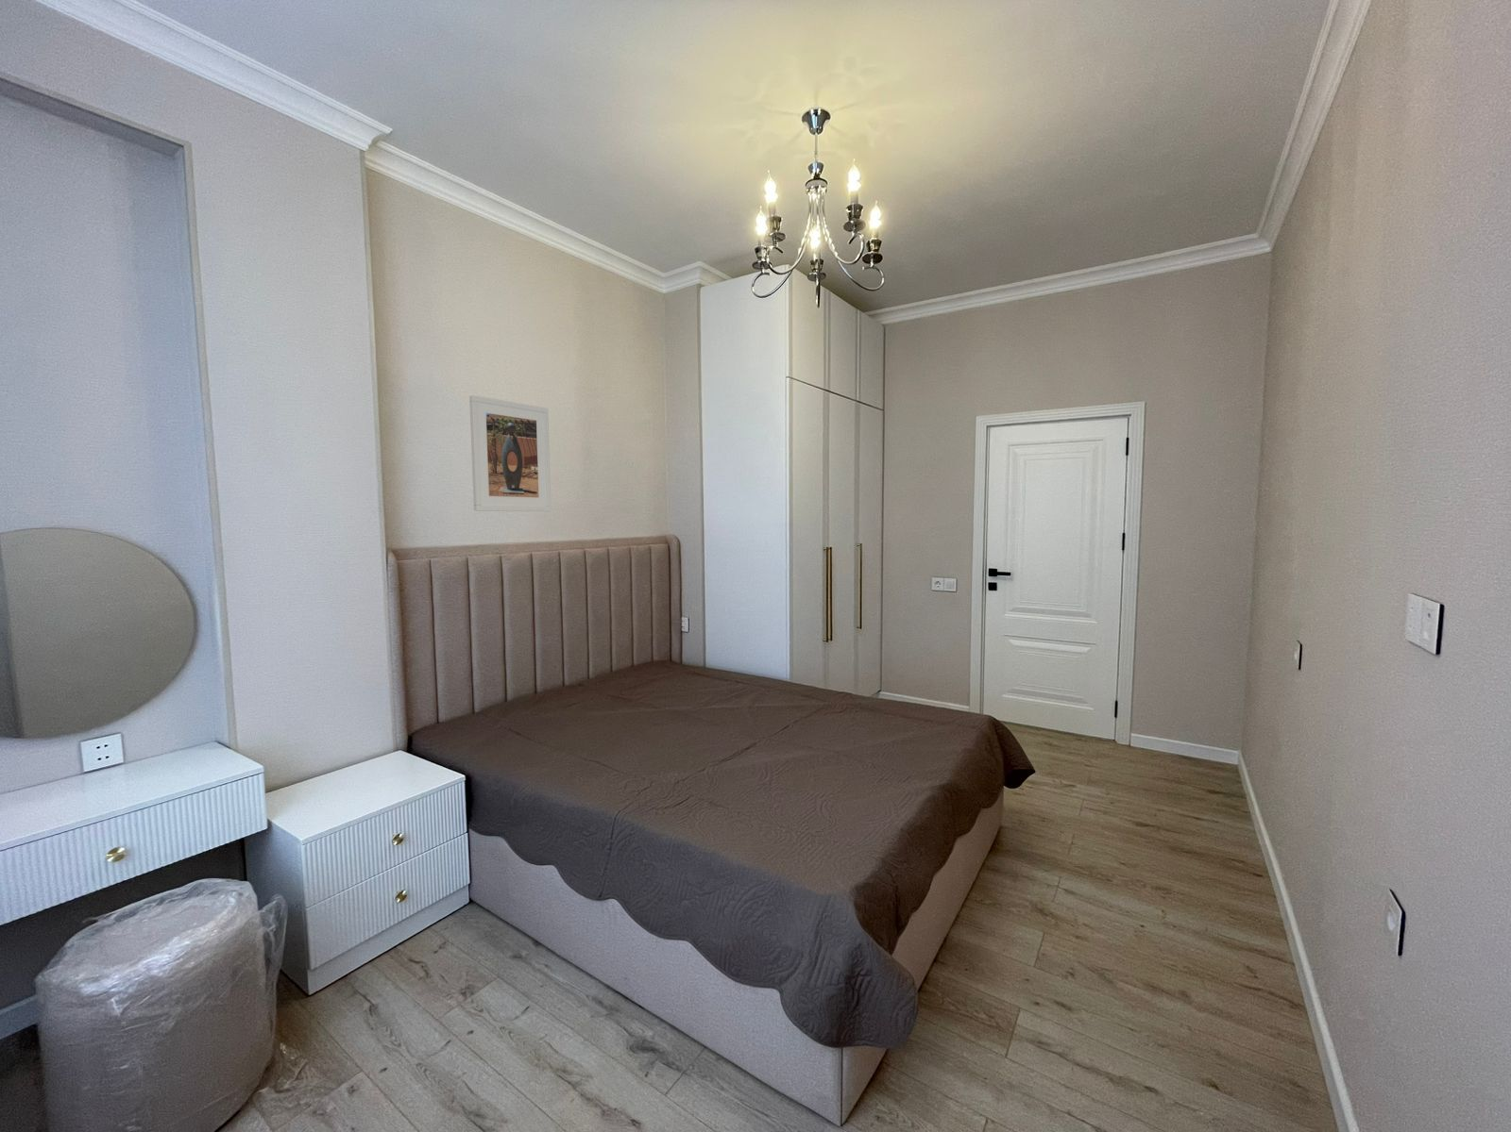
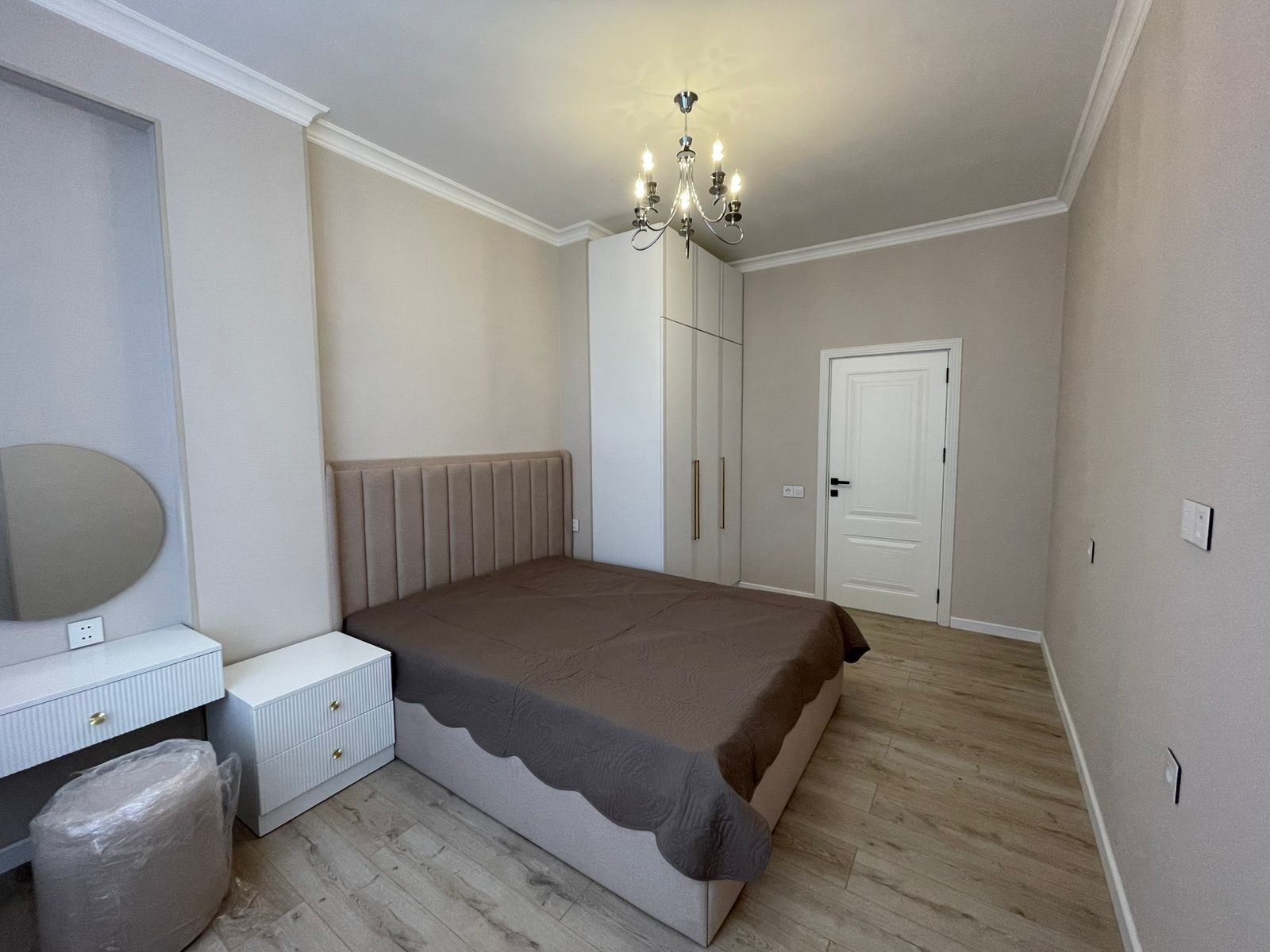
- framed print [469,395,552,512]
